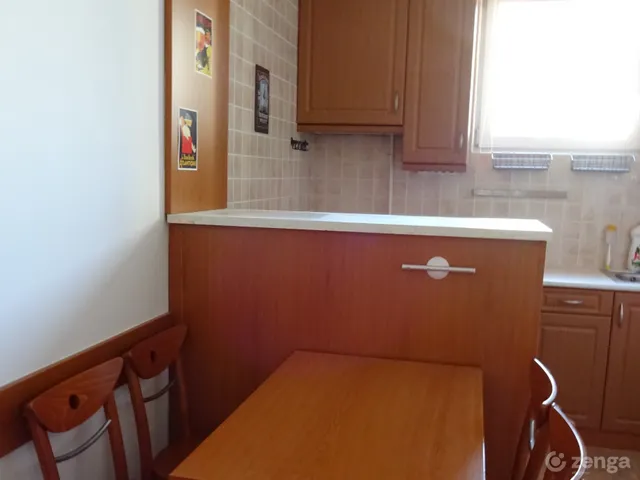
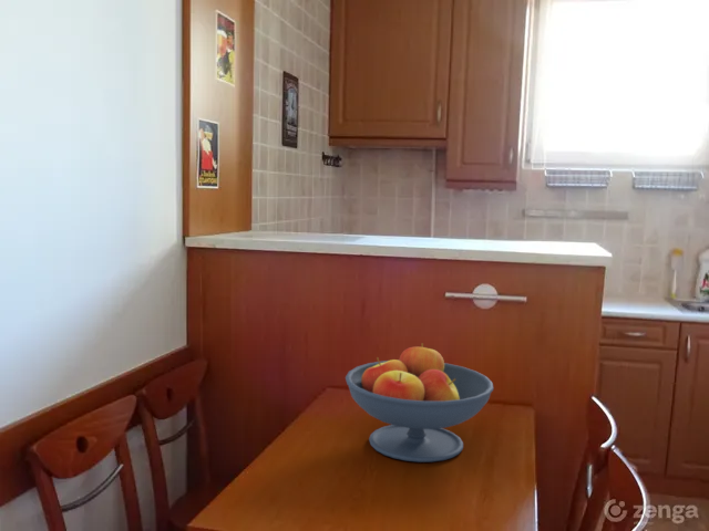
+ fruit bowl [345,342,494,464]
